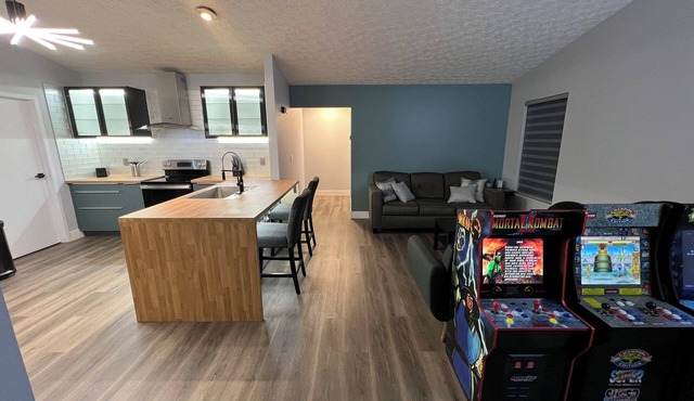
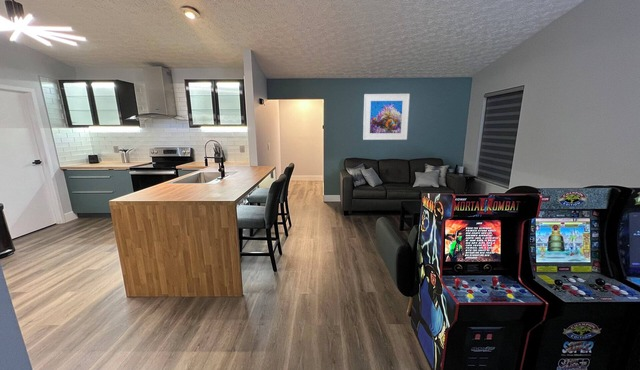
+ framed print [362,93,411,141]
